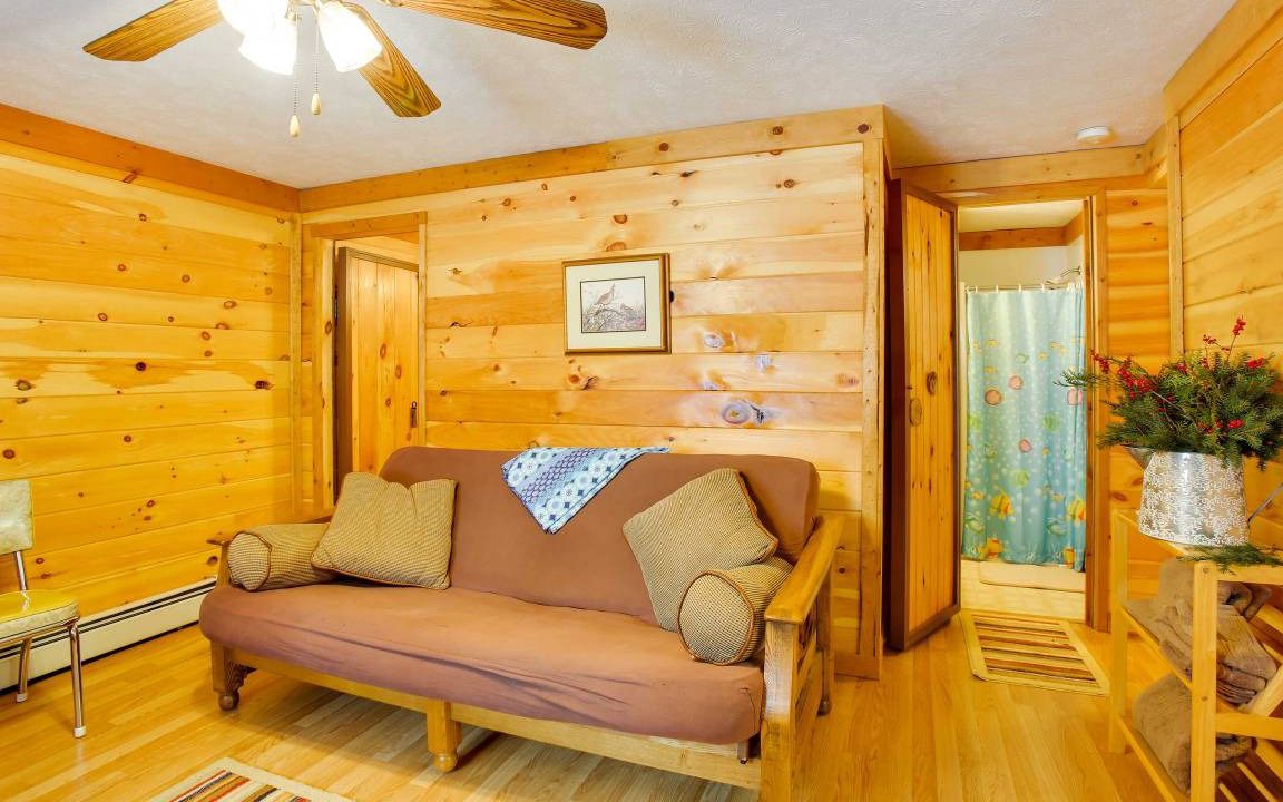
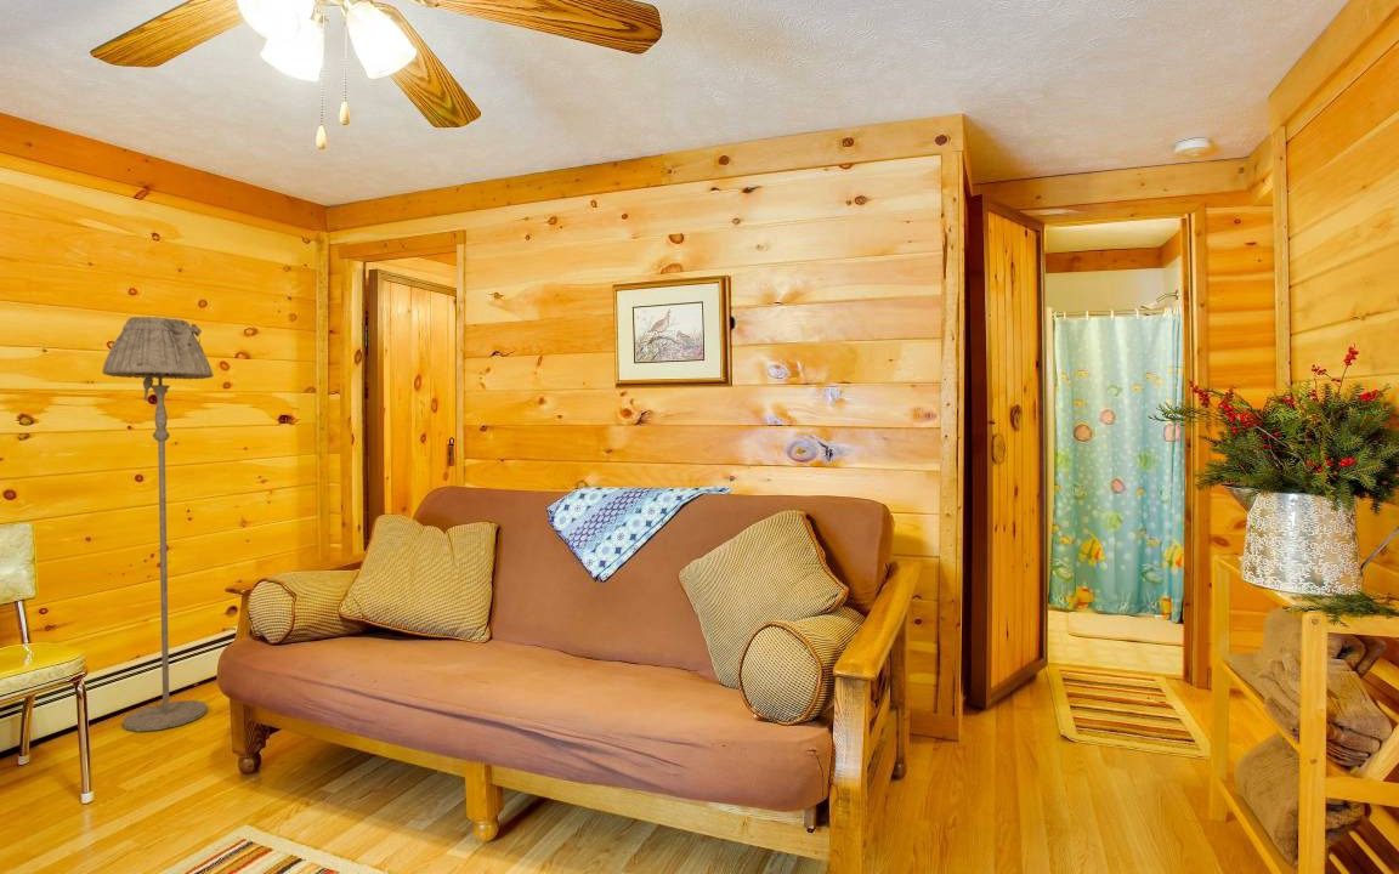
+ floor lamp [101,316,215,733]
